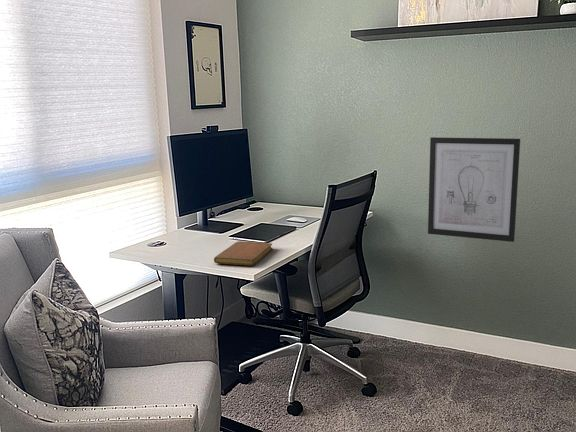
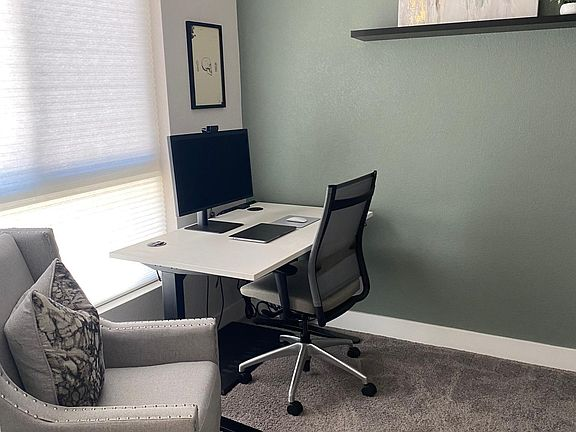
- wall art [427,136,521,243]
- notebook [213,240,273,267]
